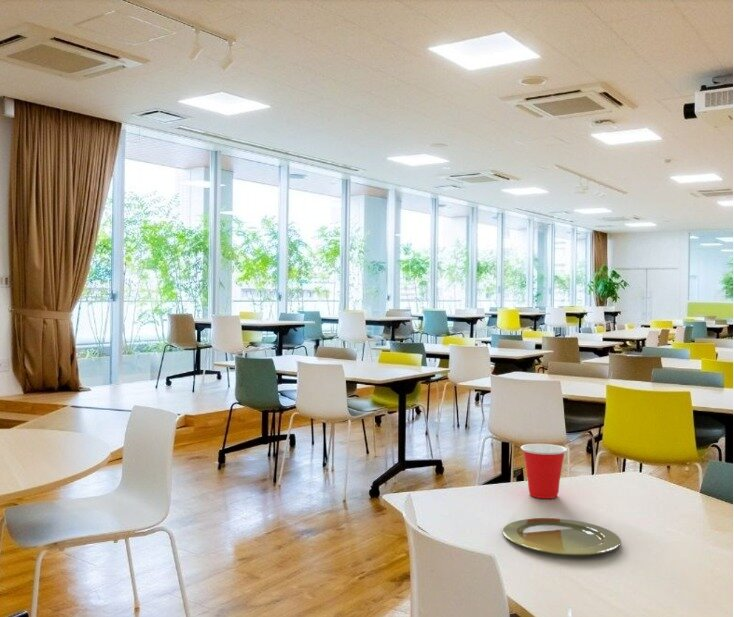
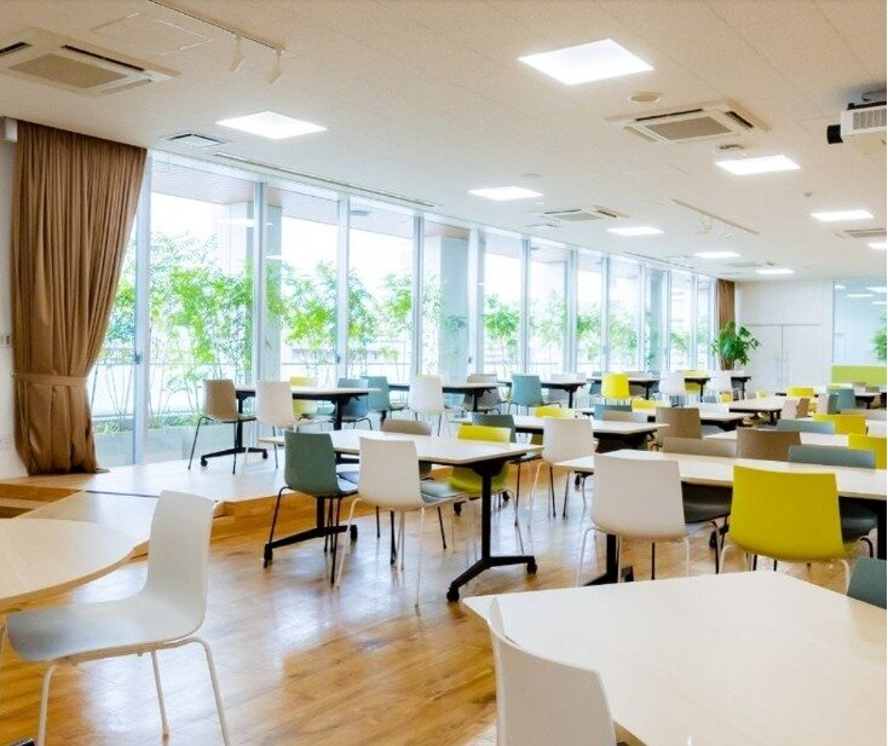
- cup [520,443,568,499]
- plate [502,517,622,556]
